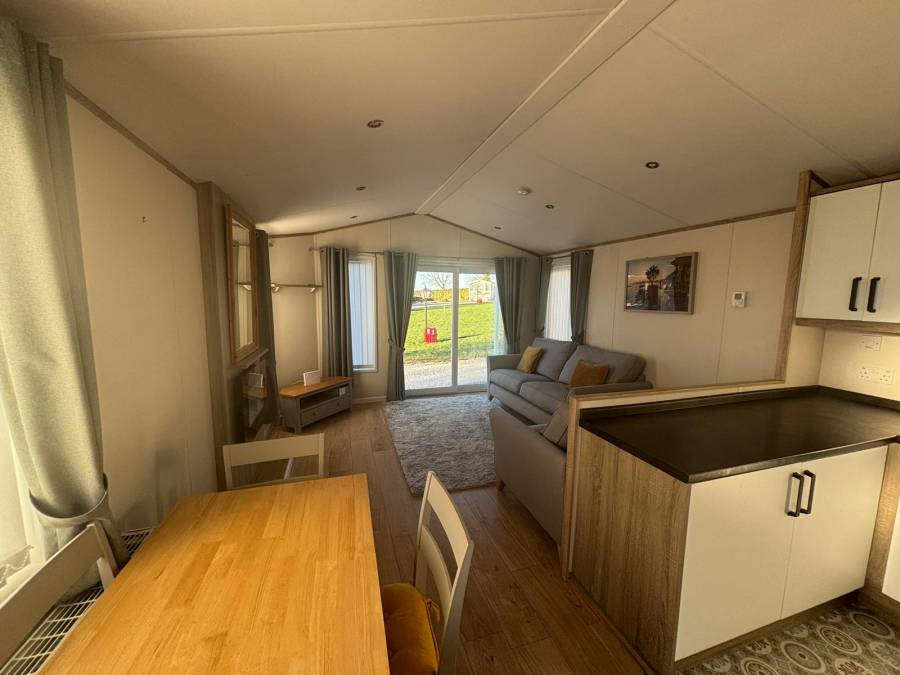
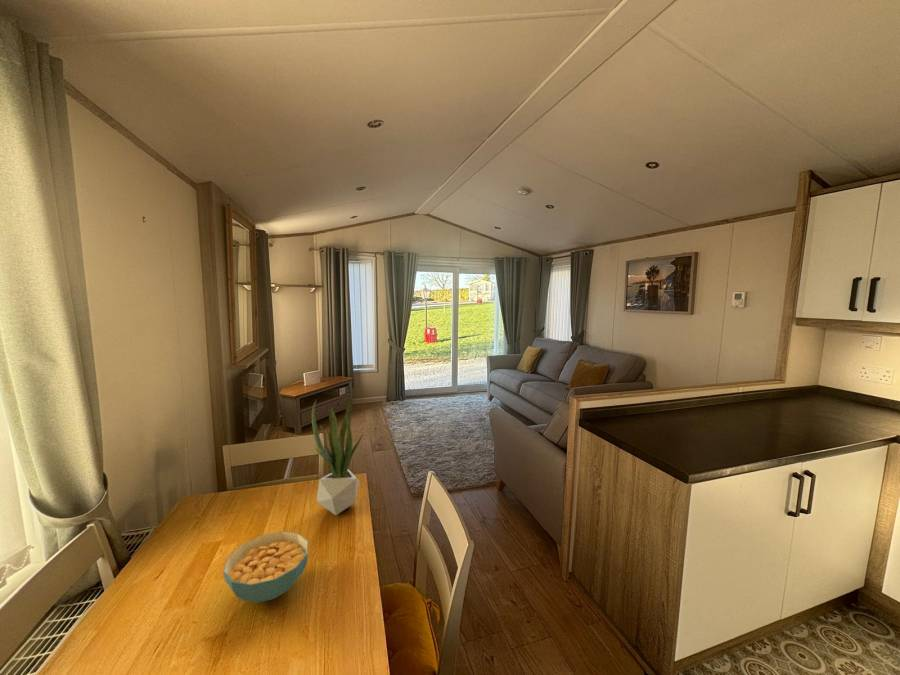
+ potted plant [311,394,365,516]
+ cereal bowl [222,530,309,604]
